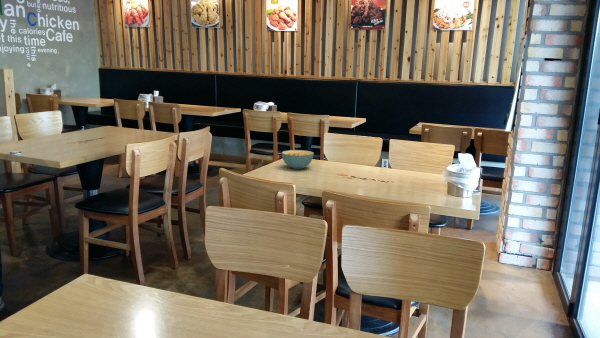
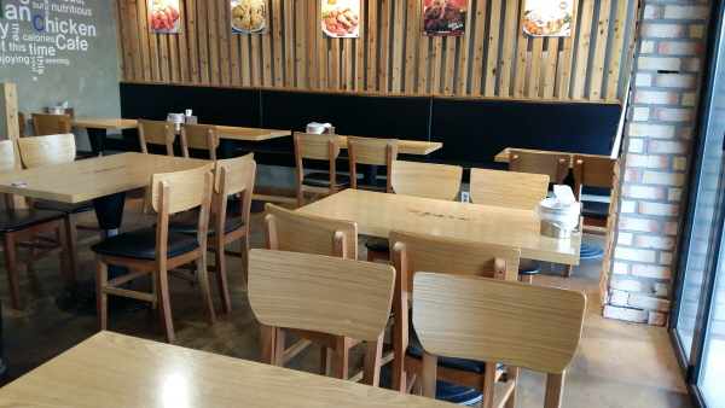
- cereal bowl [281,149,315,170]
